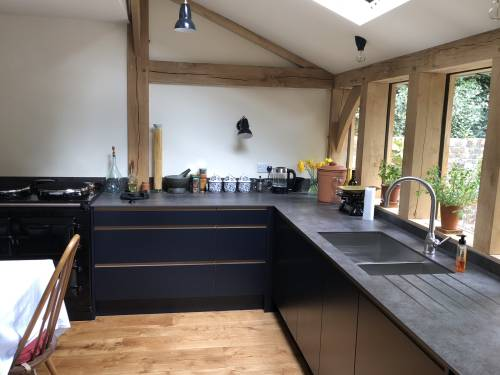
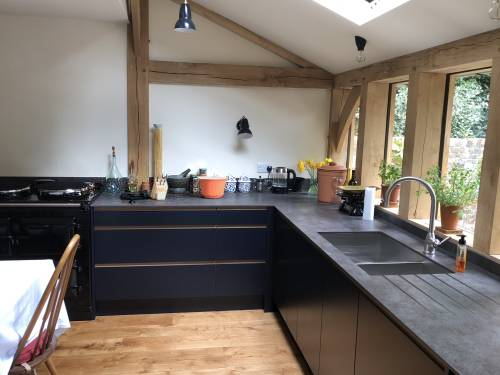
+ mixing bowl [196,175,230,199]
+ knife block [150,172,169,201]
